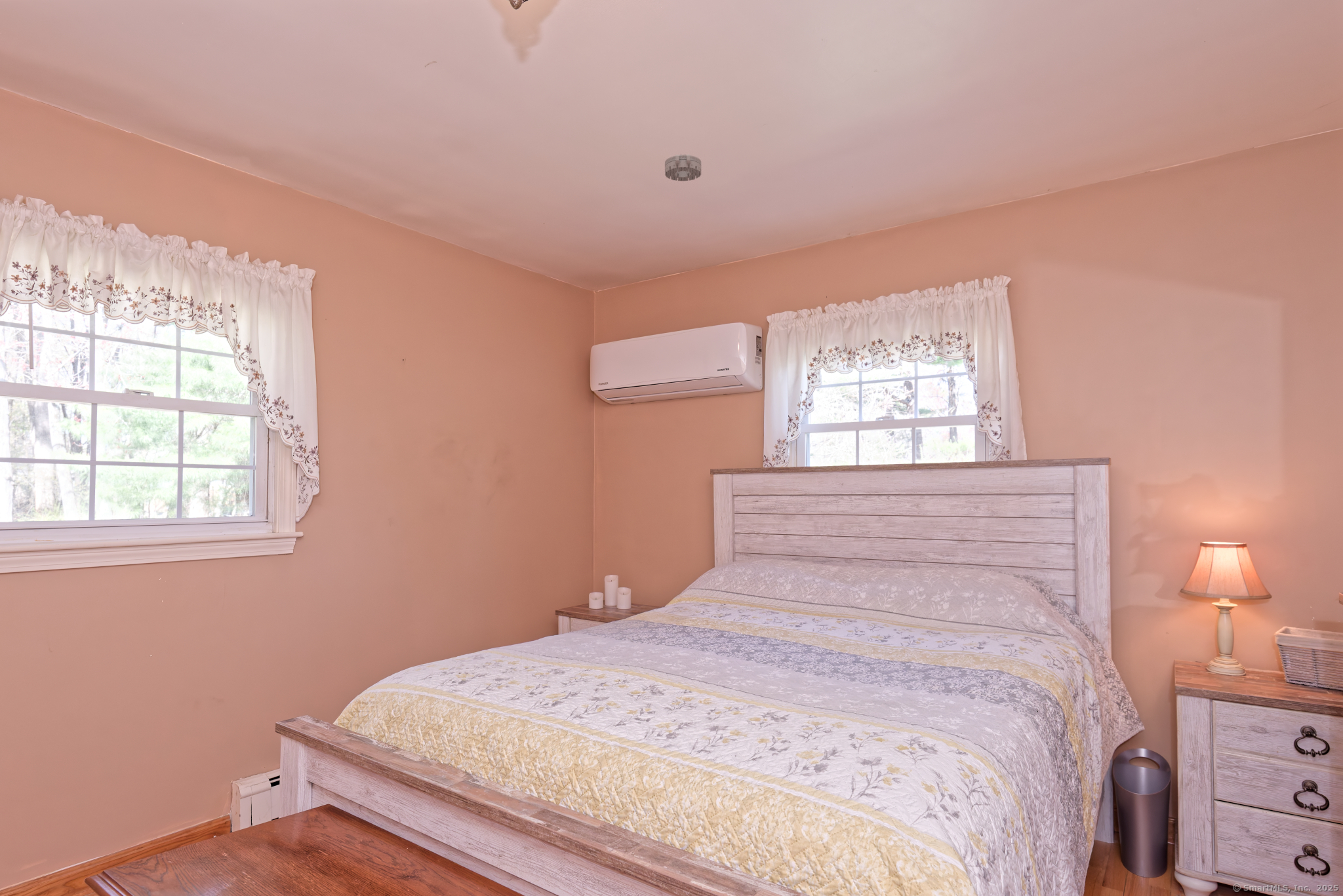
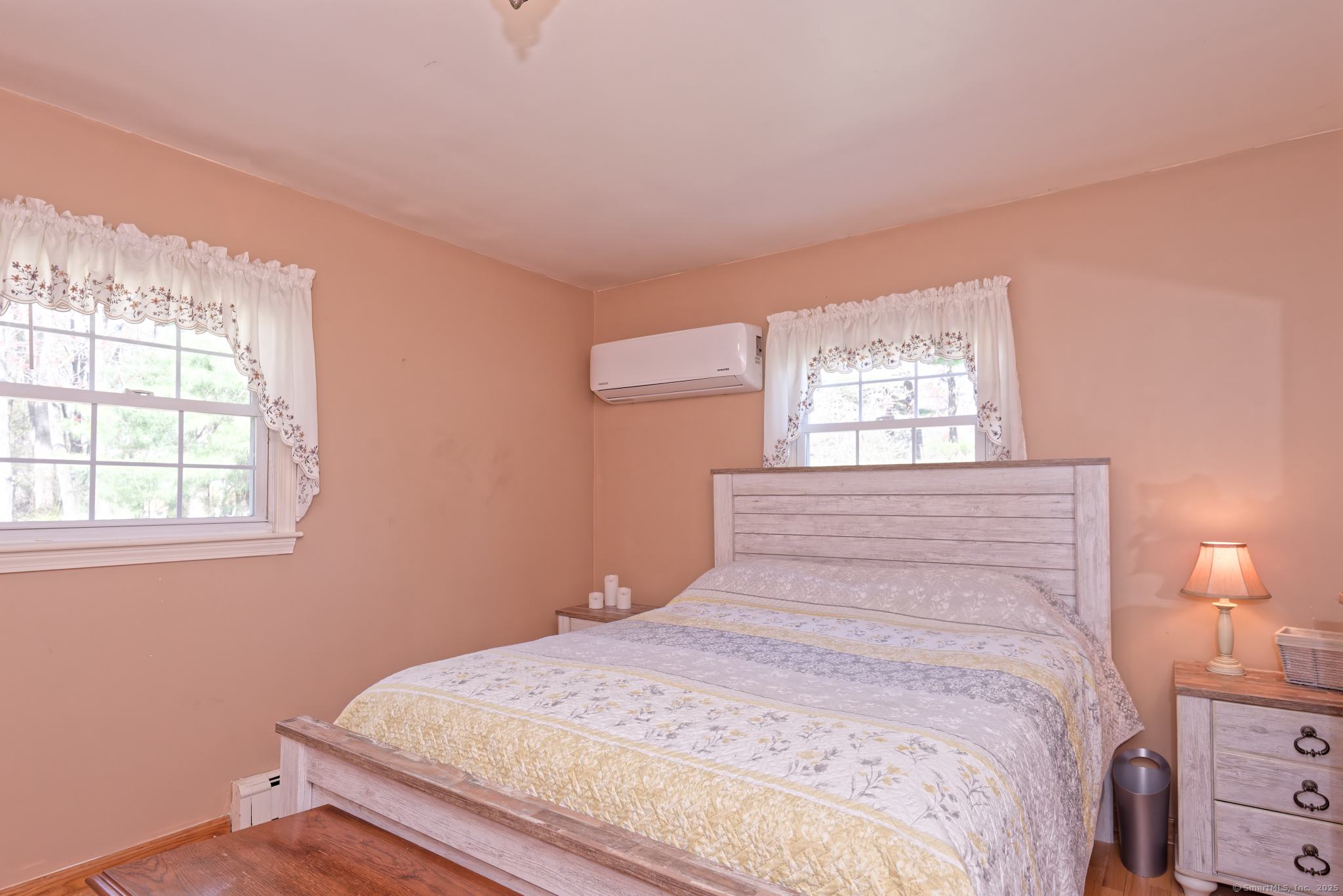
- smoke detector [664,154,702,182]
